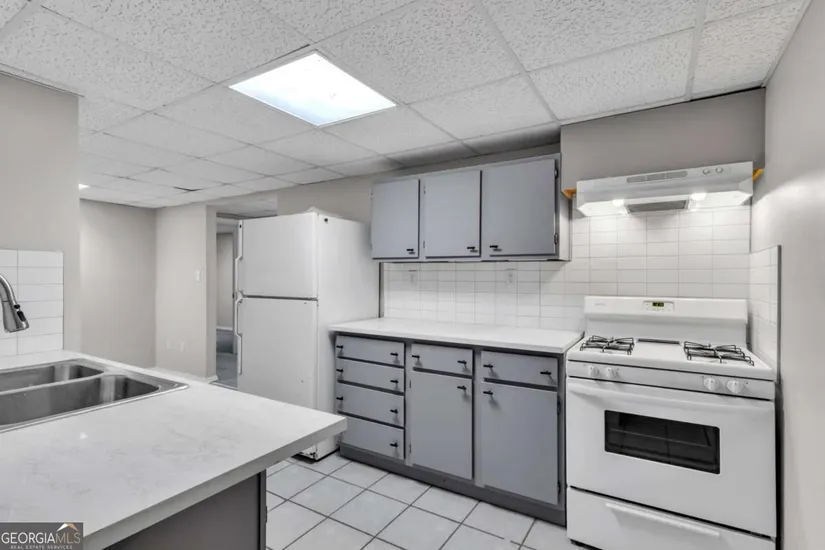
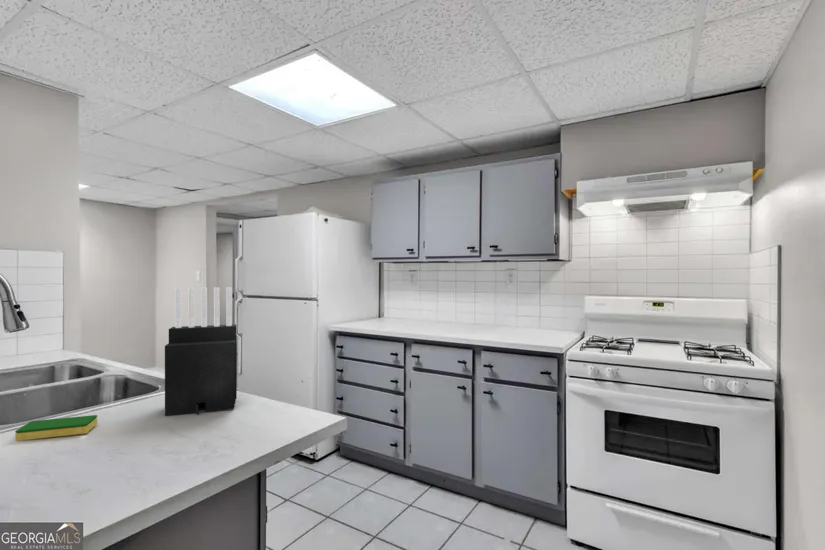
+ dish sponge [14,414,98,442]
+ knife block [164,286,238,417]
